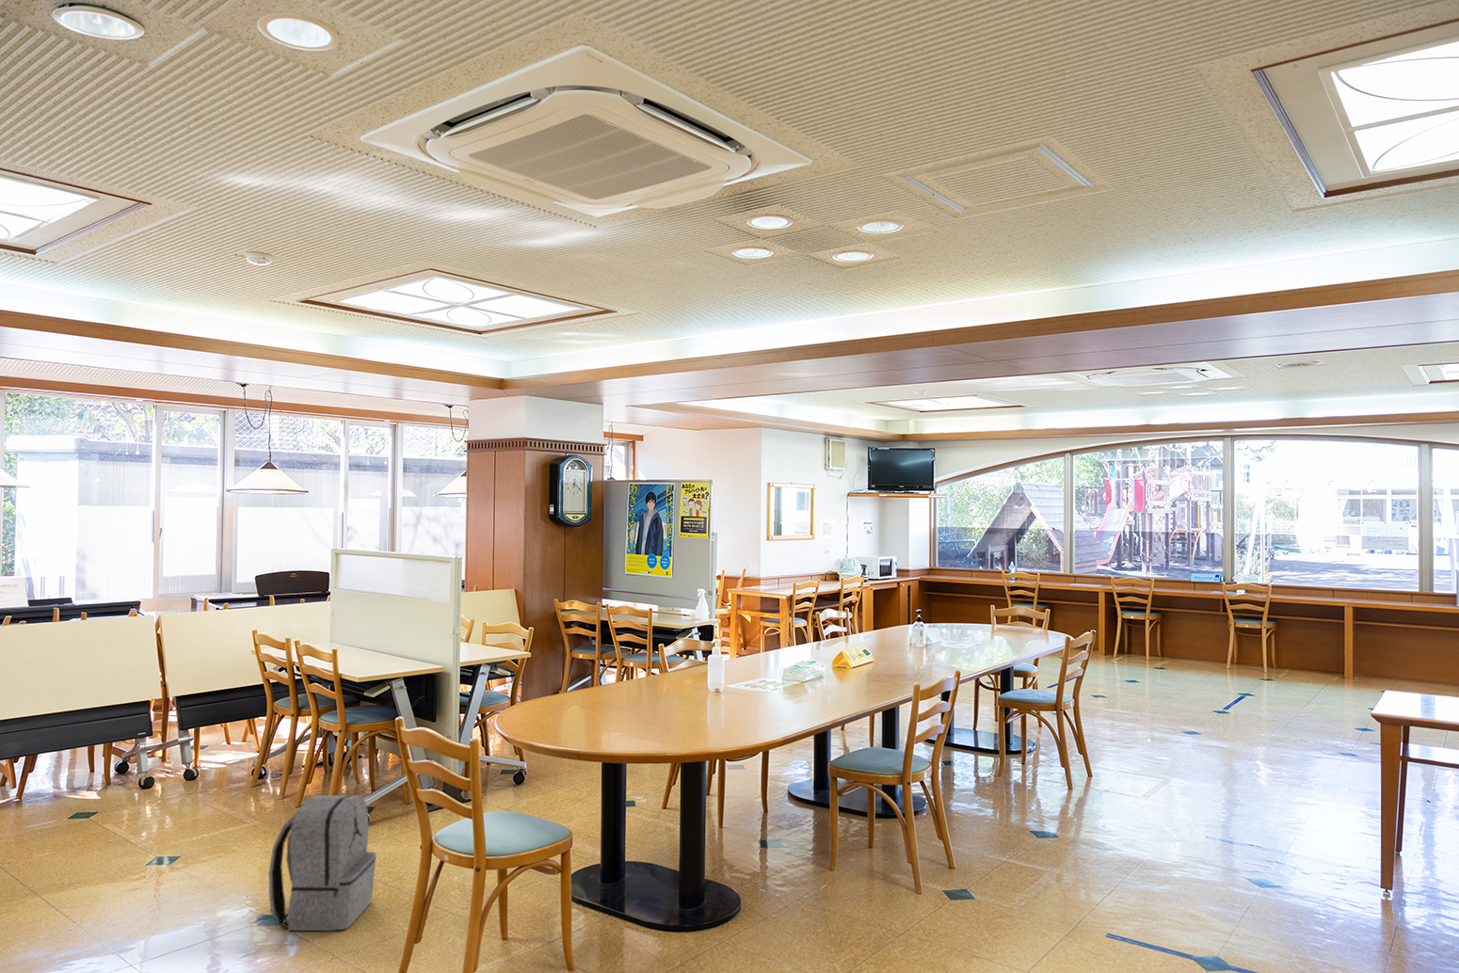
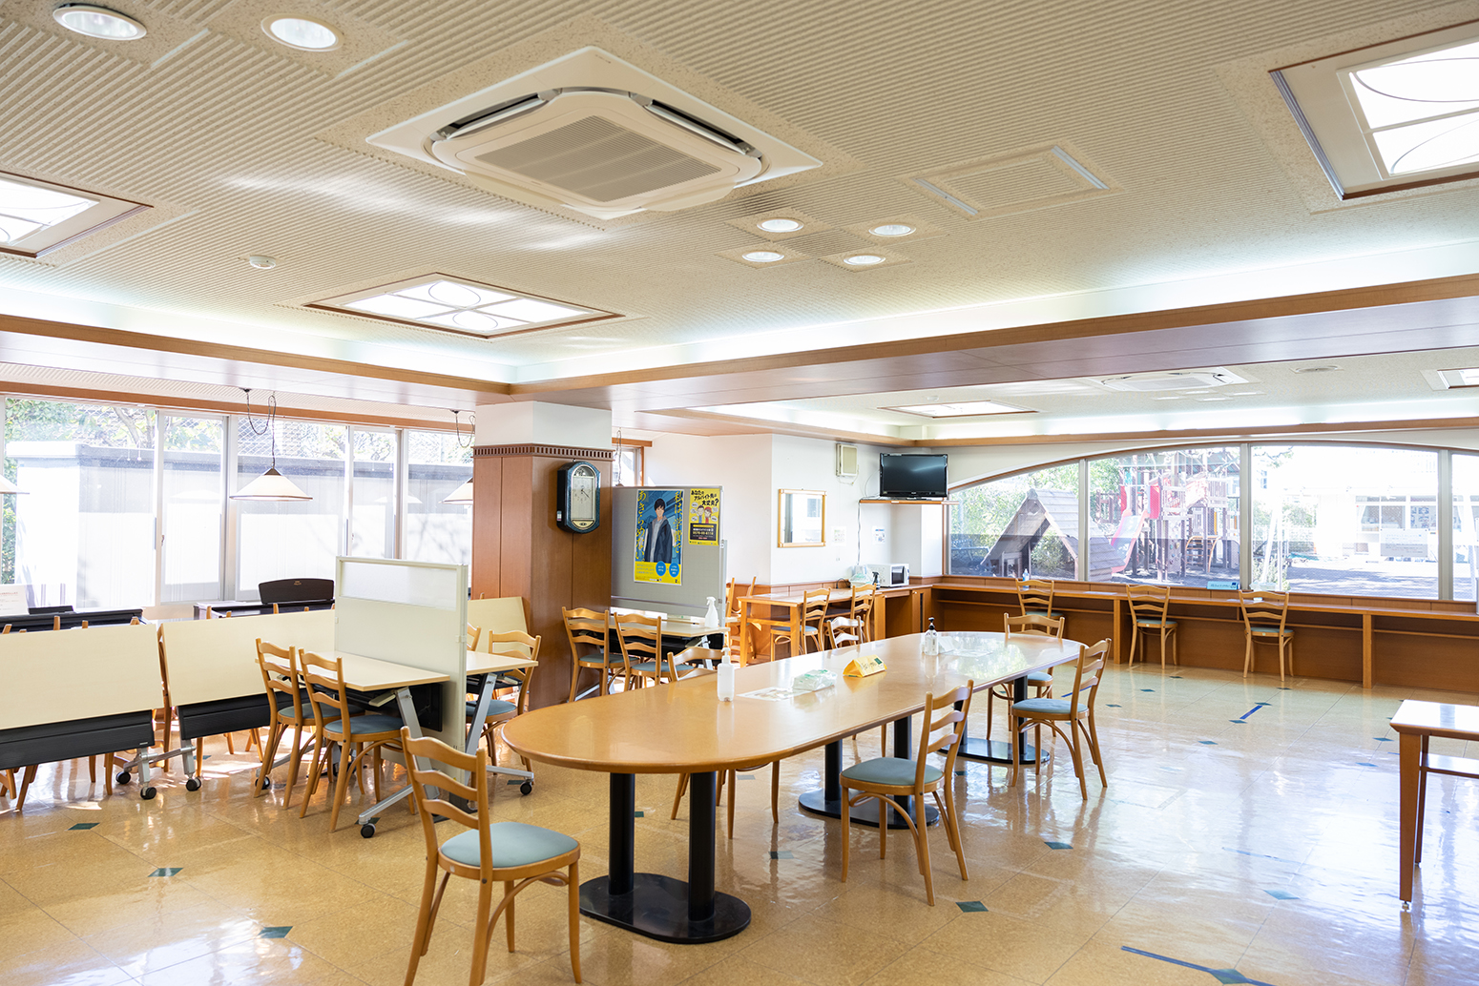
- backpack [268,794,377,932]
